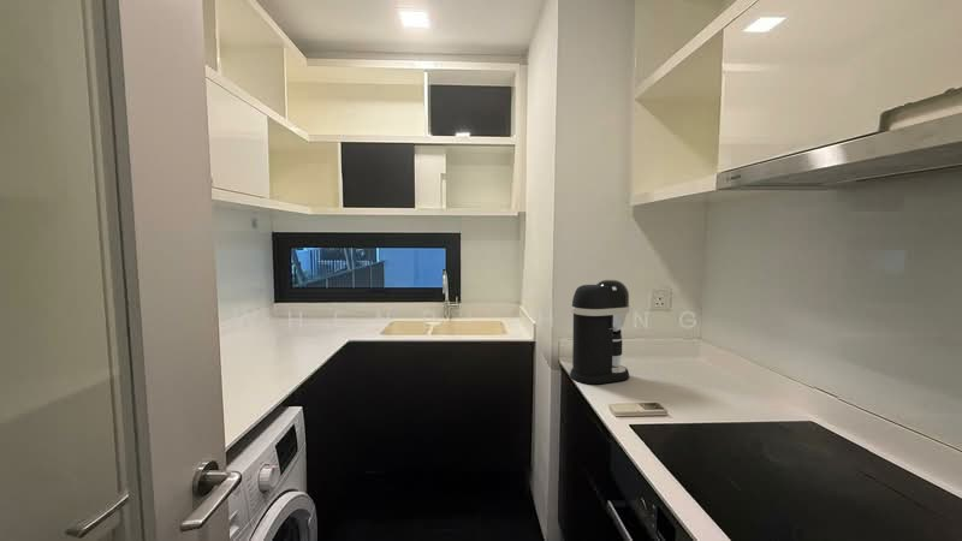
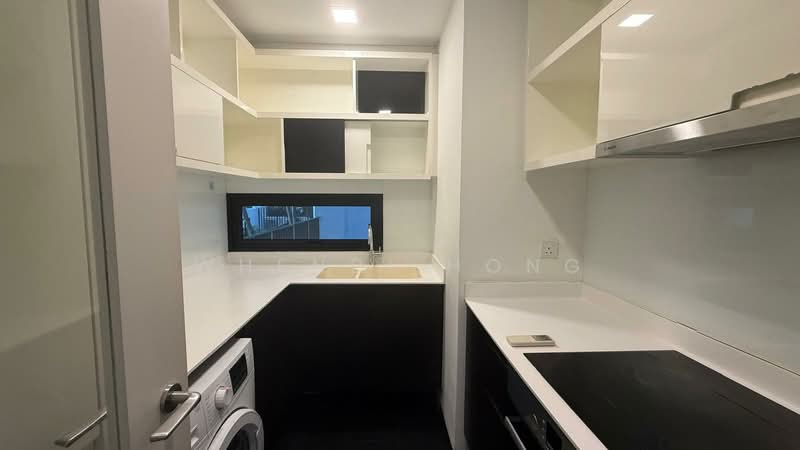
- coffee maker [569,279,630,385]
